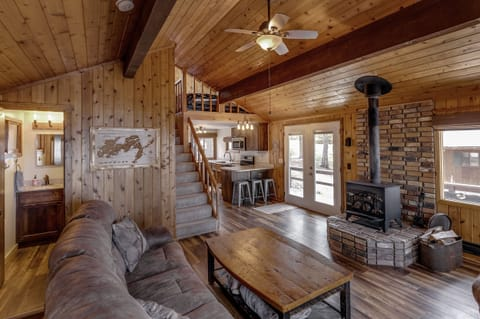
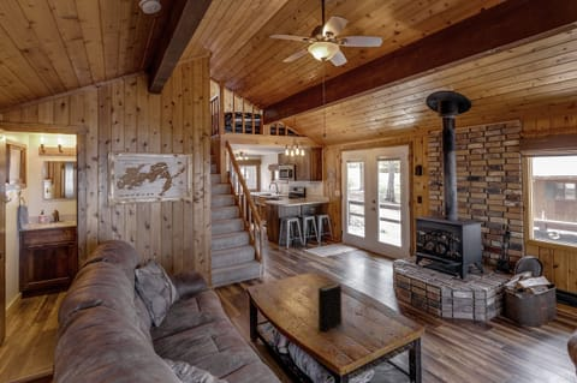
+ book [317,282,343,333]
